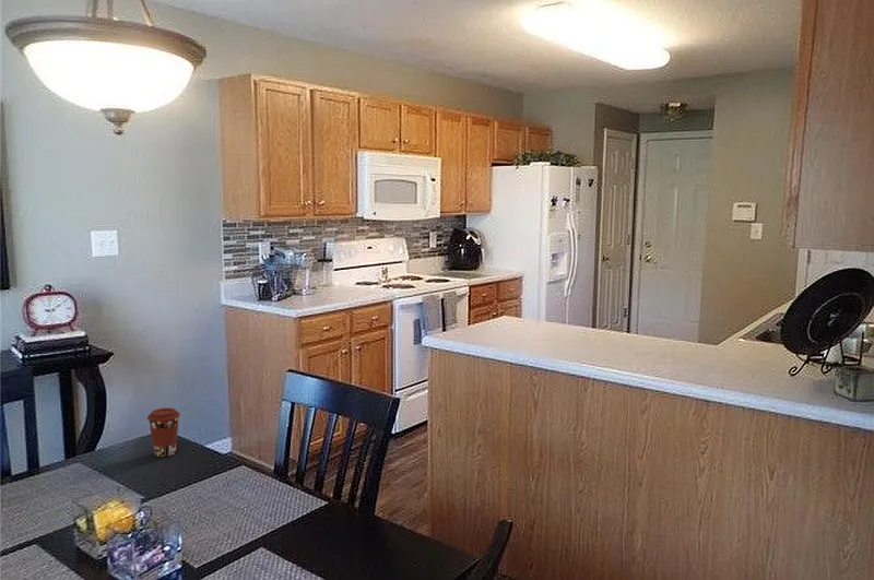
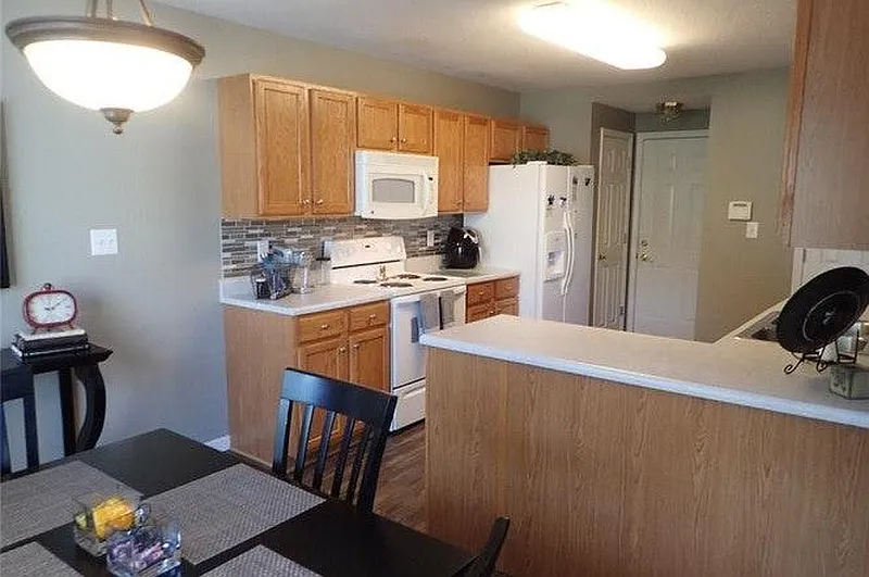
- coffee cup [146,407,181,458]
